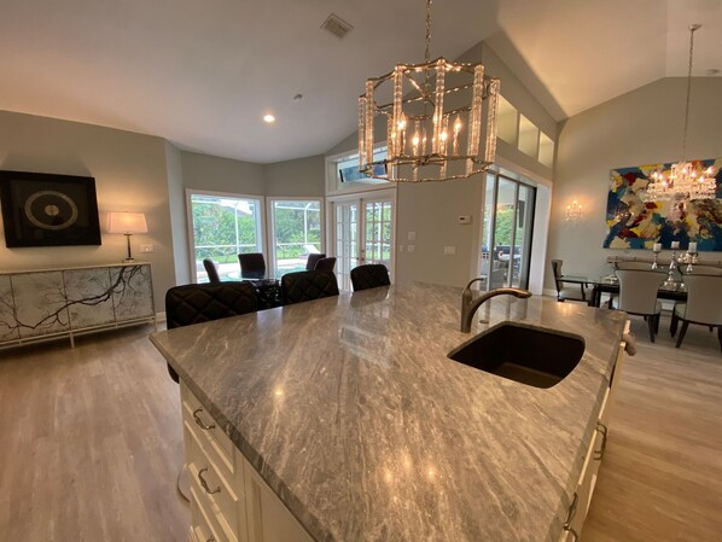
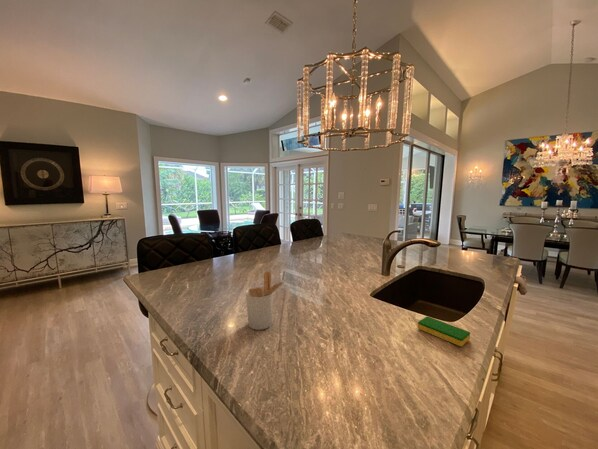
+ utensil holder [245,270,289,331]
+ dish sponge [417,316,471,347]
